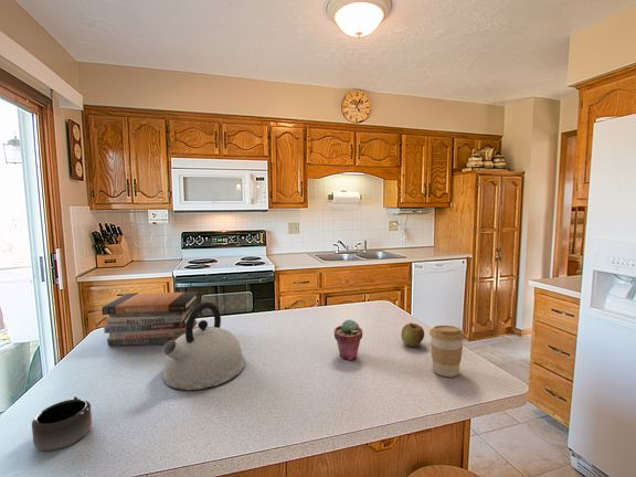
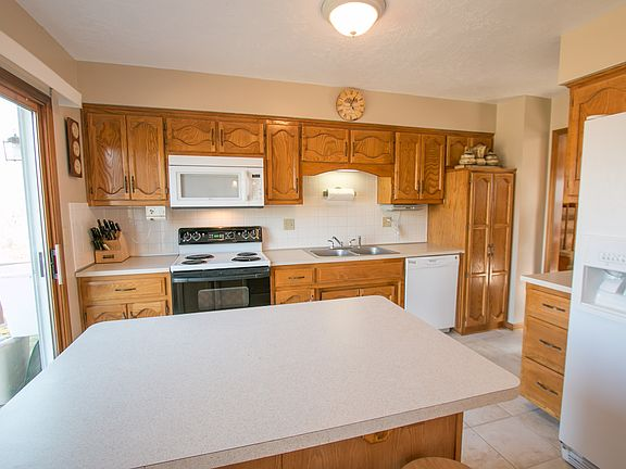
- coffee cup [428,325,466,378]
- mug [31,395,93,452]
- kettle [161,300,246,391]
- potted succulent [333,318,363,361]
- apple [400,321,425,348]
- book stack [100,290,200,347]
